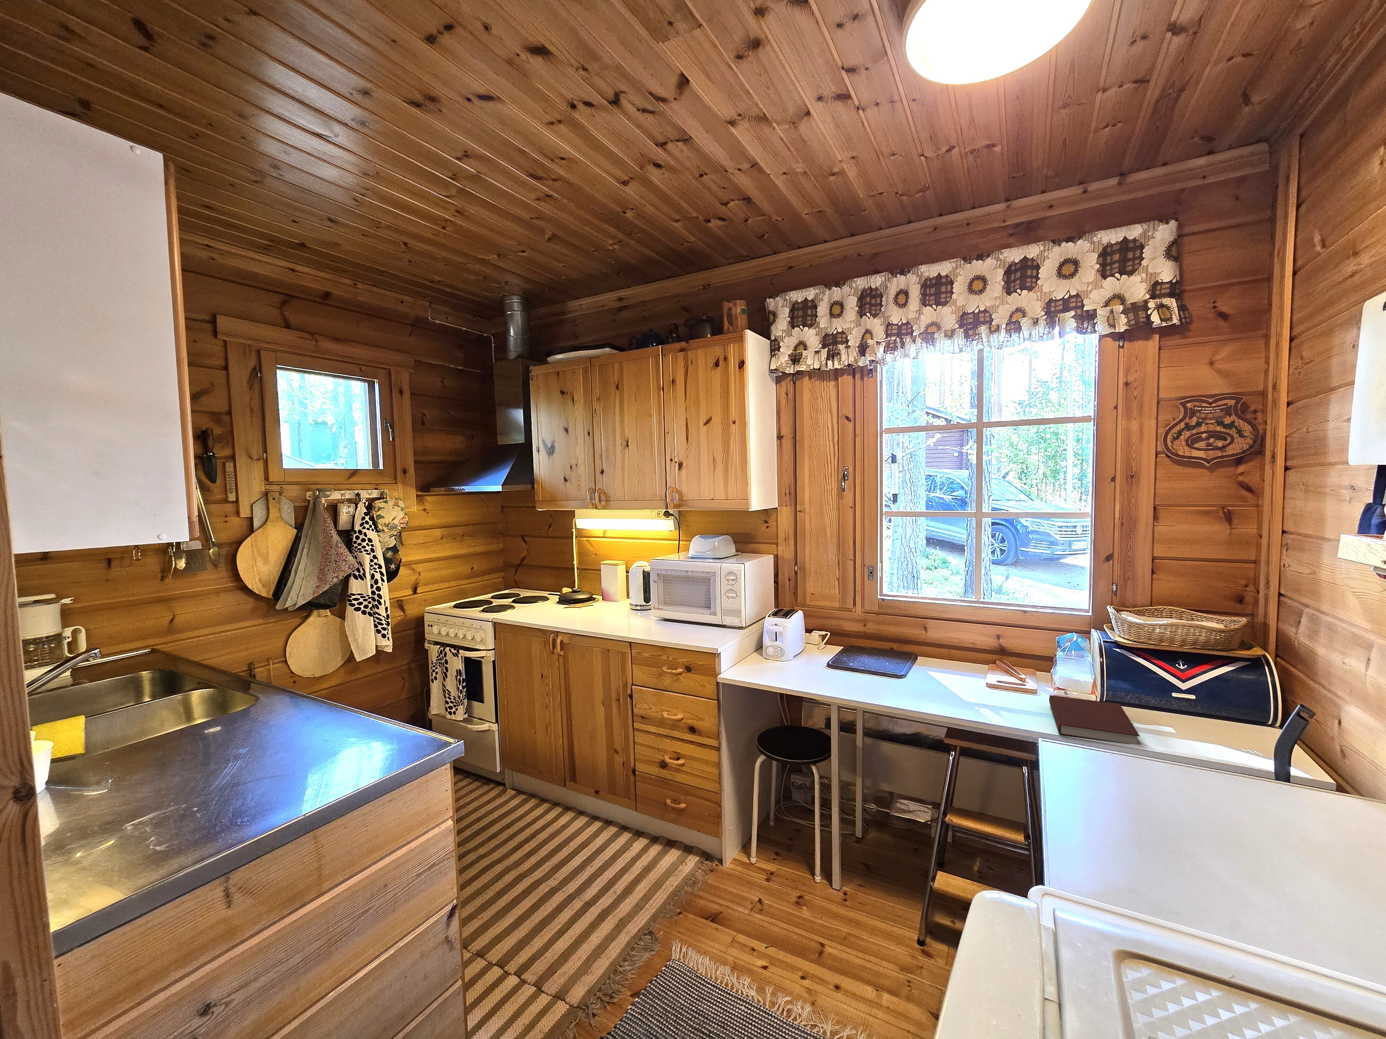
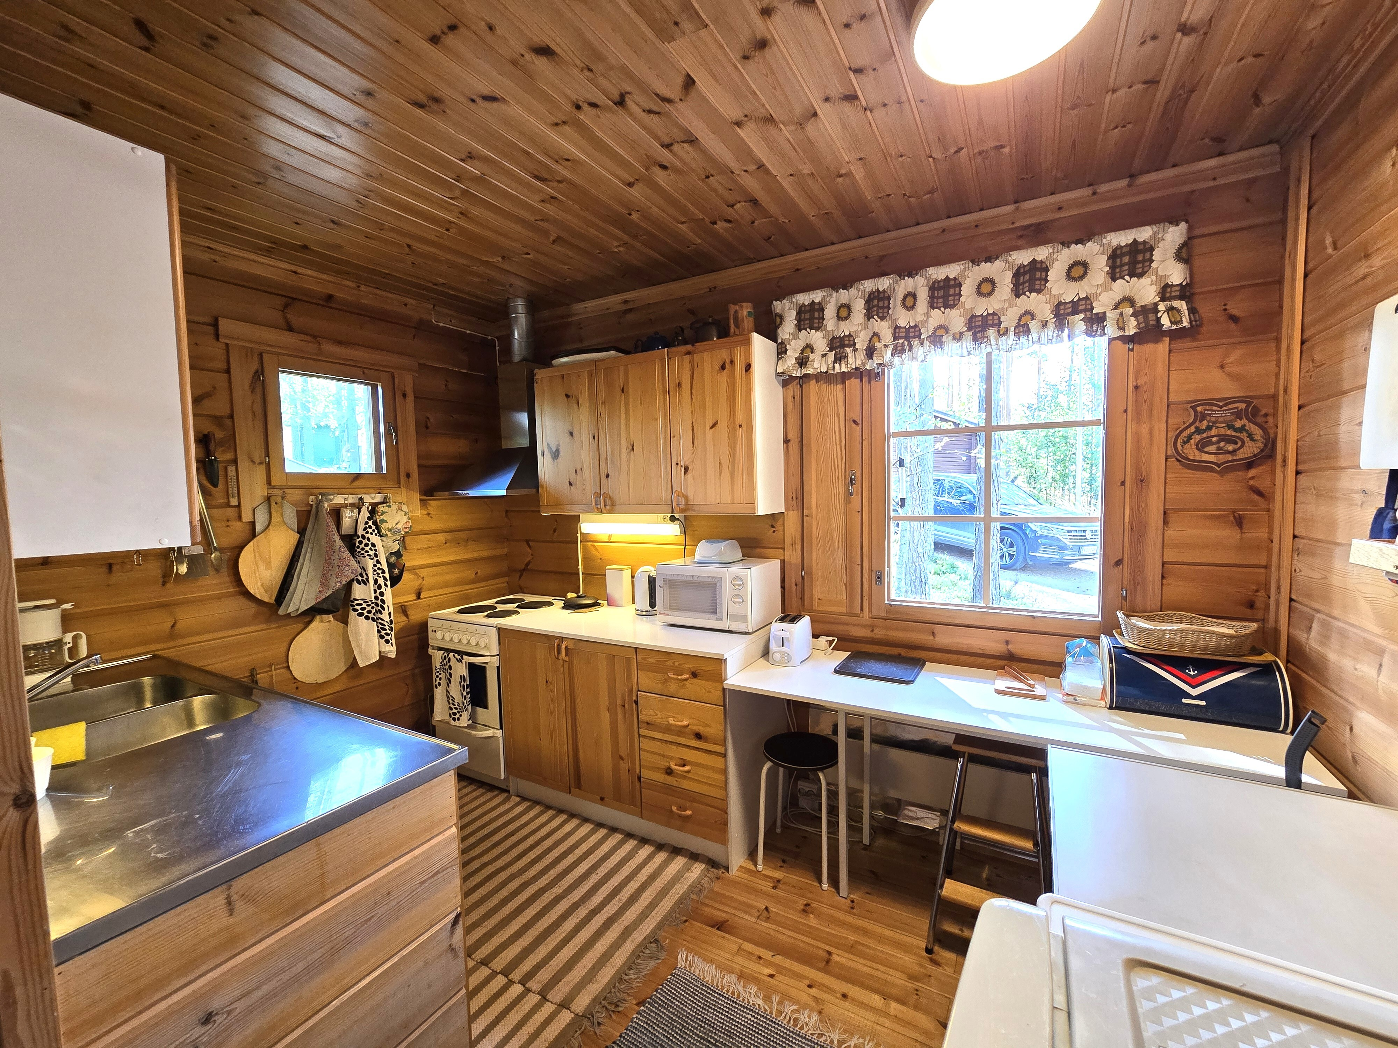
- notebook [1049,695,1140,745]
